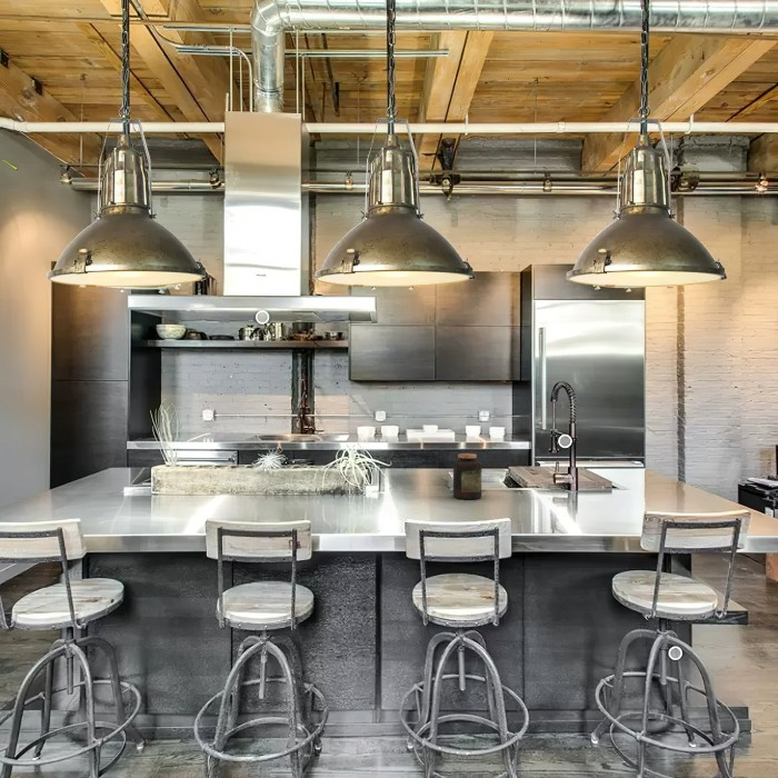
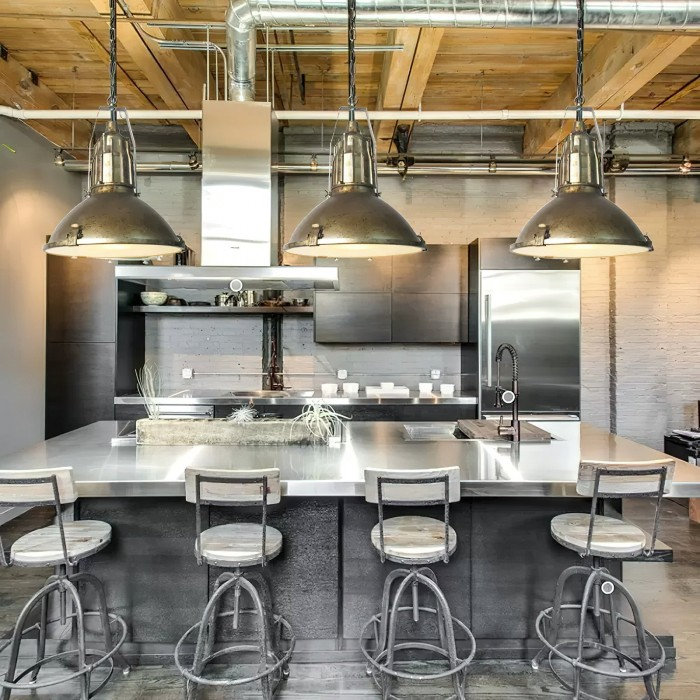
- jar [452,452,482,500]
